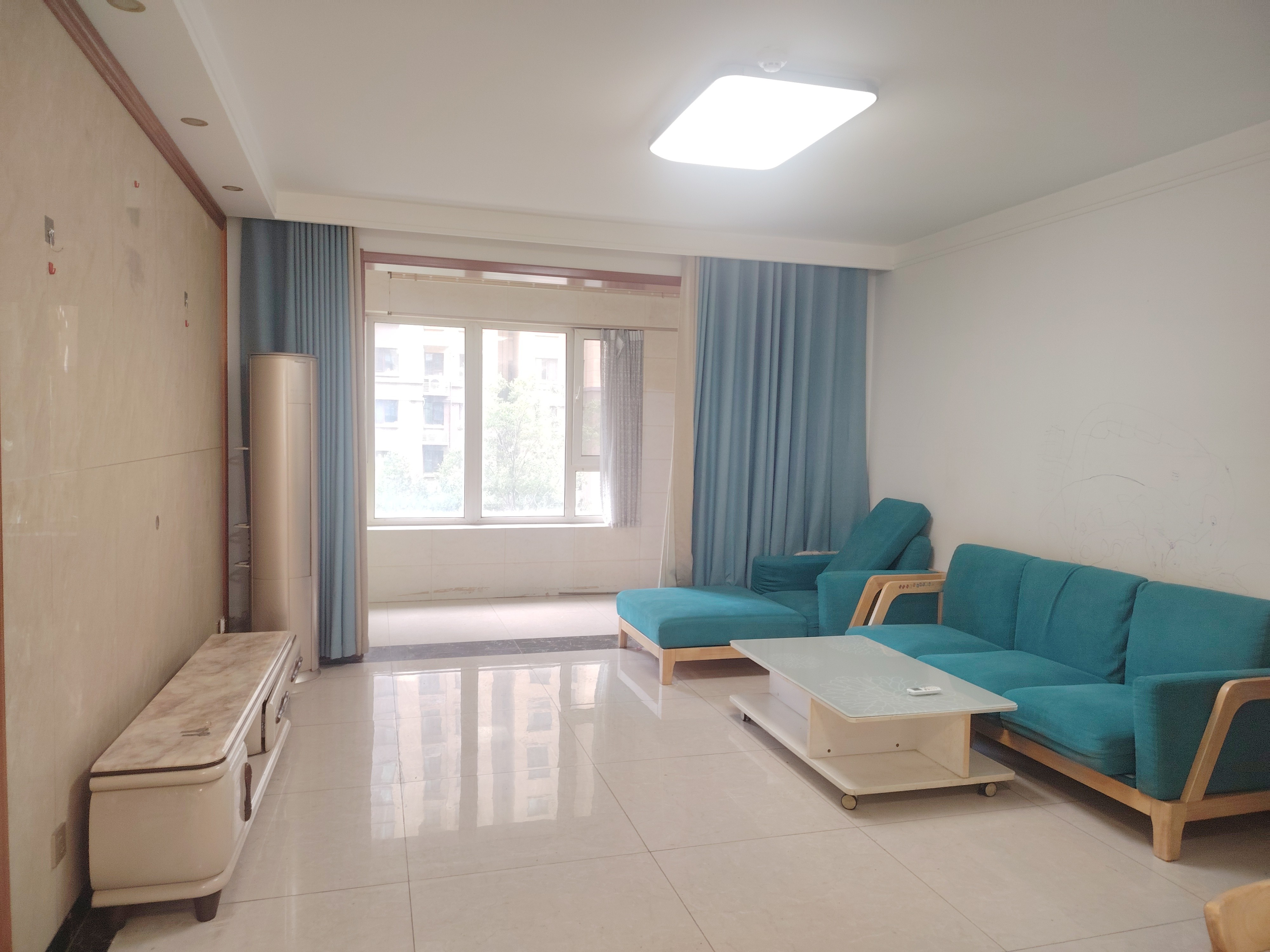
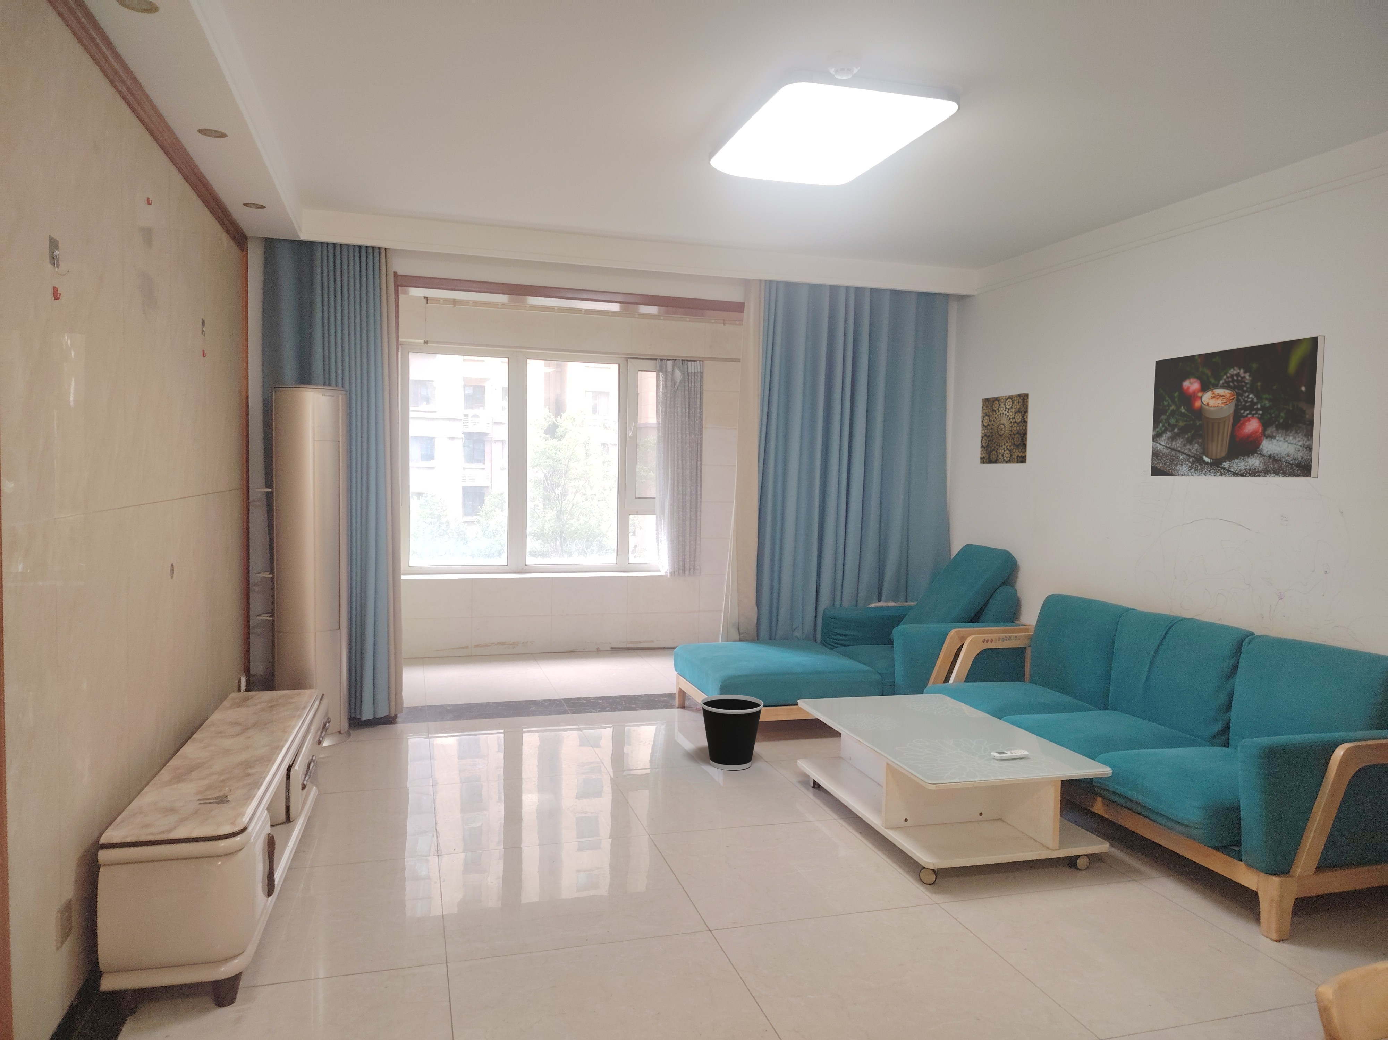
+ wastebasket [699,695,764,770]
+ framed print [1150,334,1326,478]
+ wall art [979,393,1030,464]
